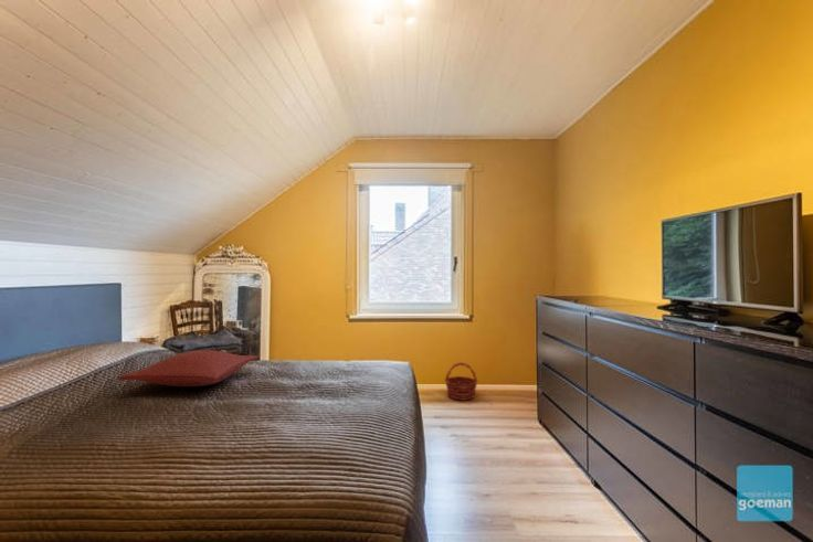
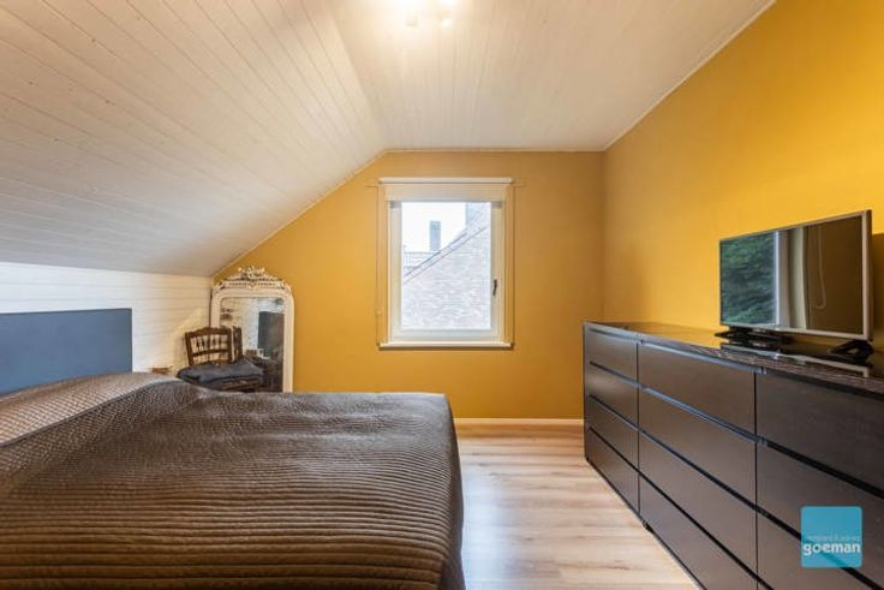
- basket [444,361,478,401]
- pillow [117,349,258,387]
